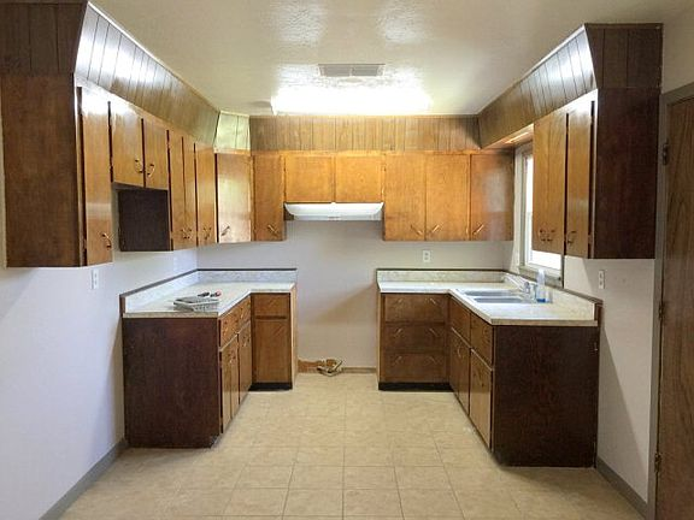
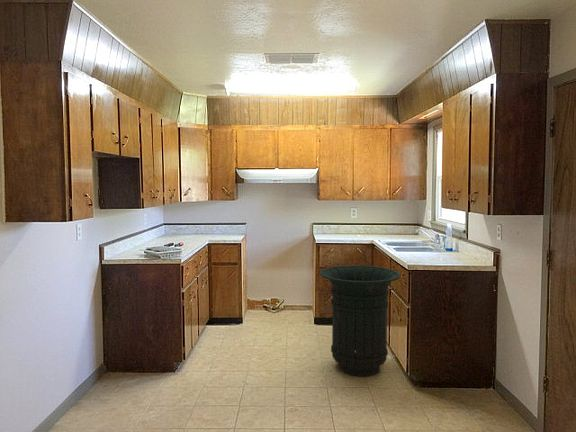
+ trash can [319,265,402,378]
